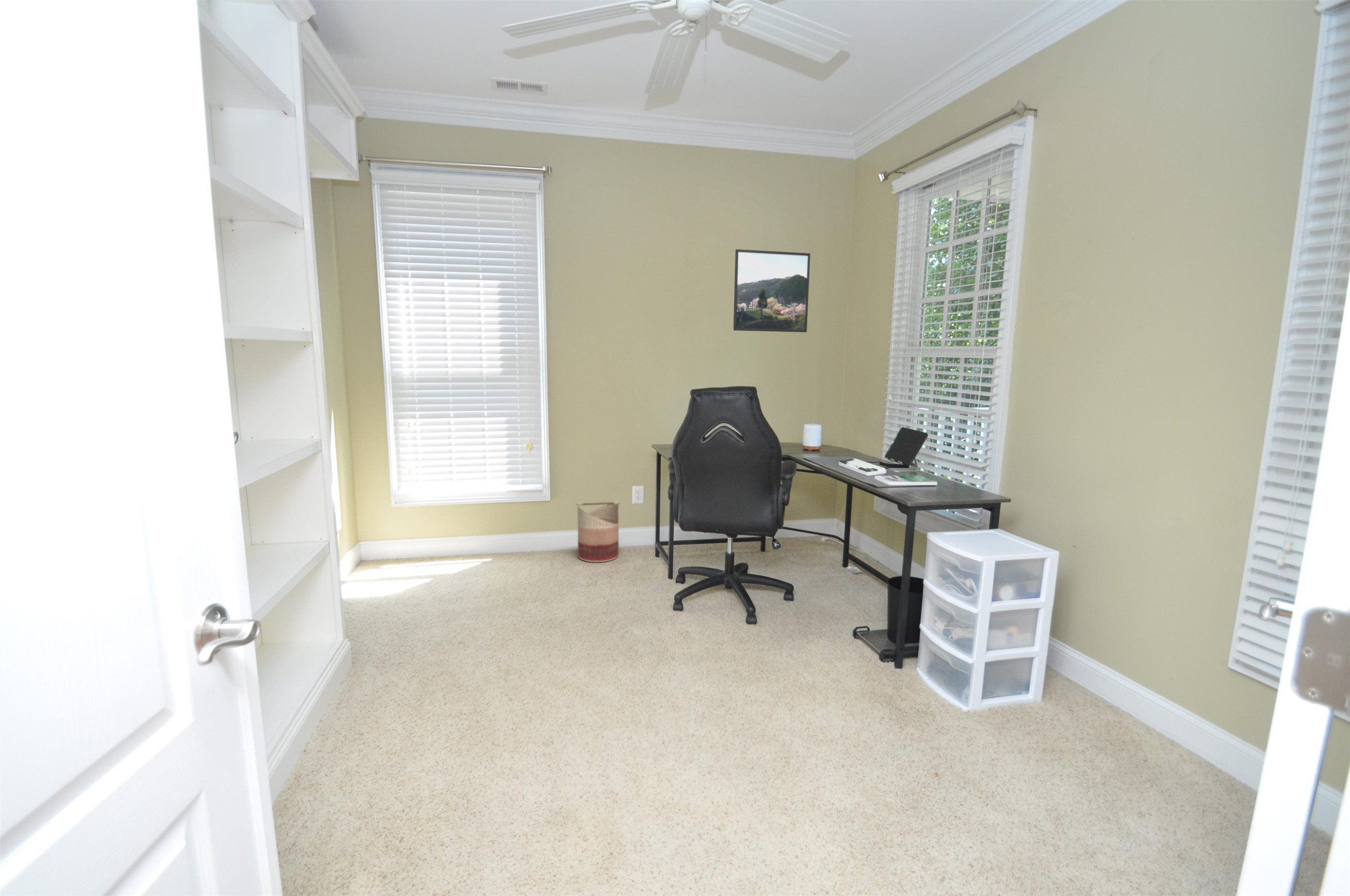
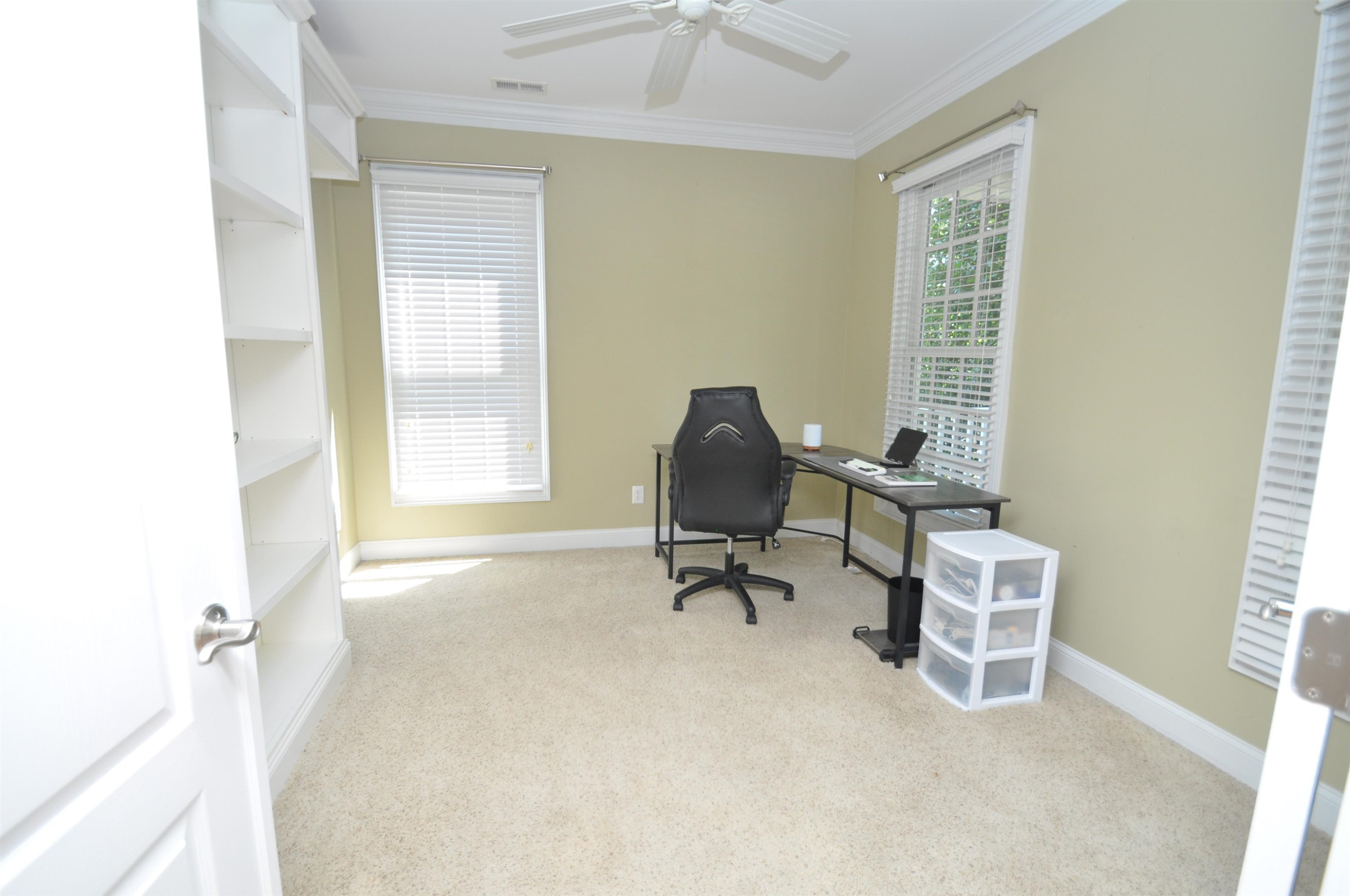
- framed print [733,249,811,333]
- basket [576,501,620,563]
